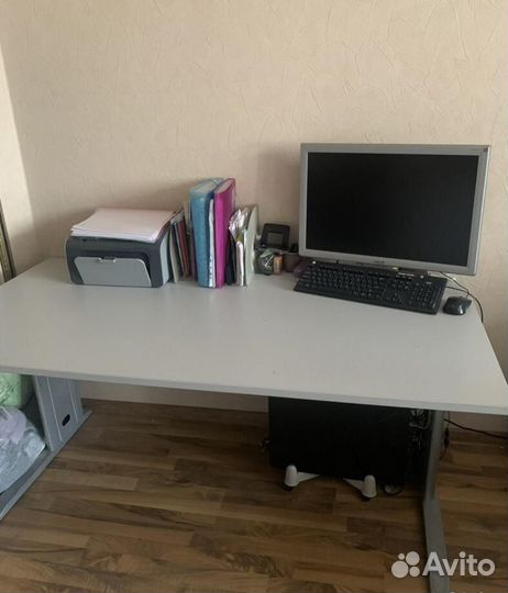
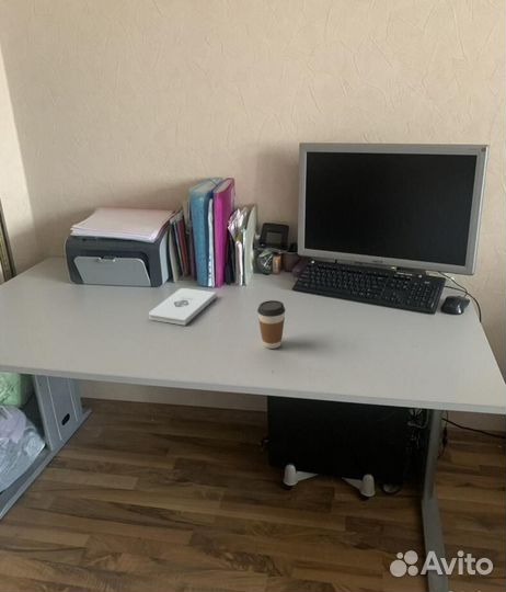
+ notepad [148,287,217,327]
+ coffee cup [256,299,286,350]
